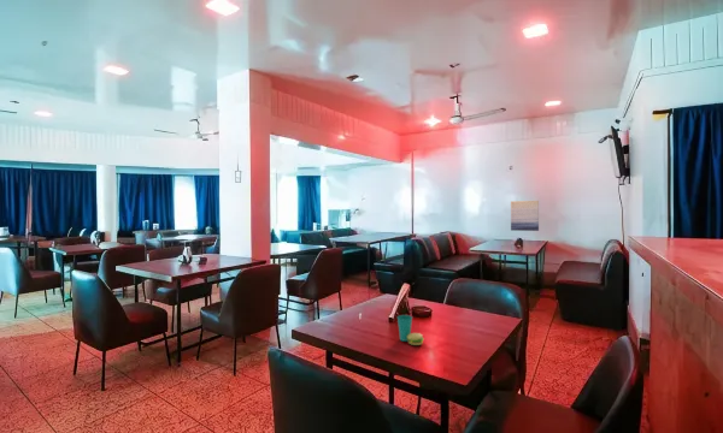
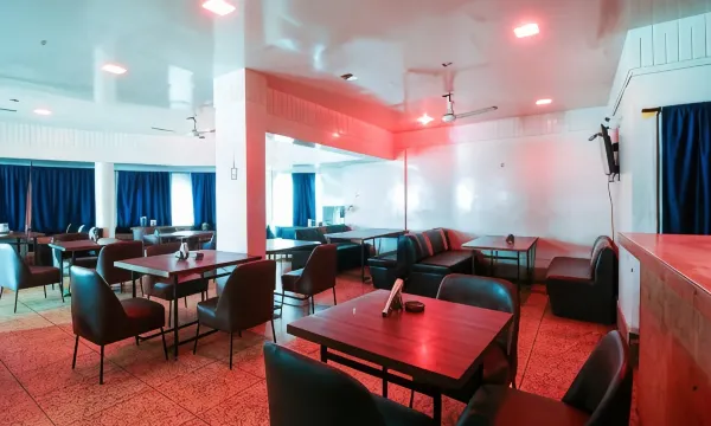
- cup [396,314,425,346]
- wall art [510,200,540,232]
